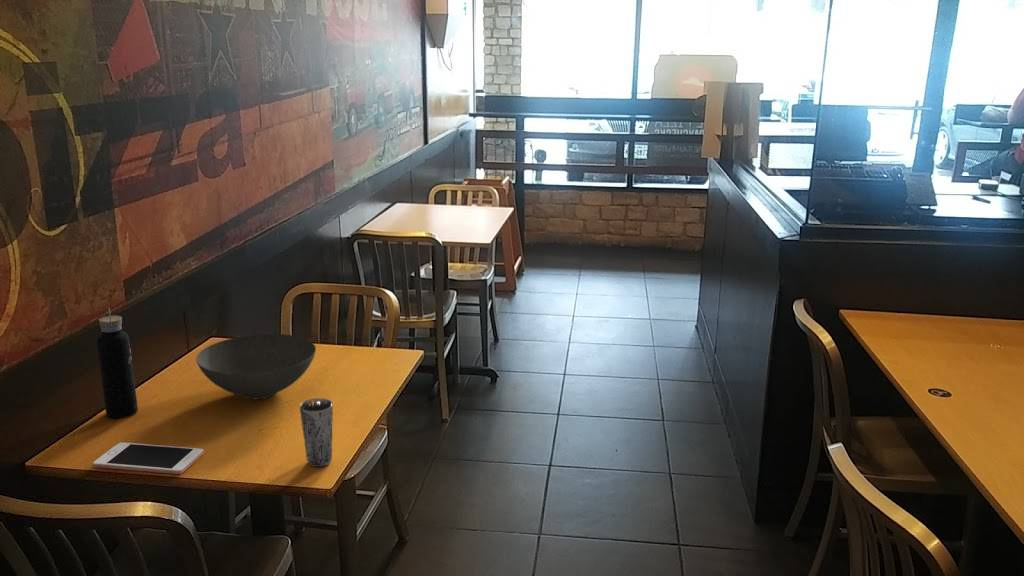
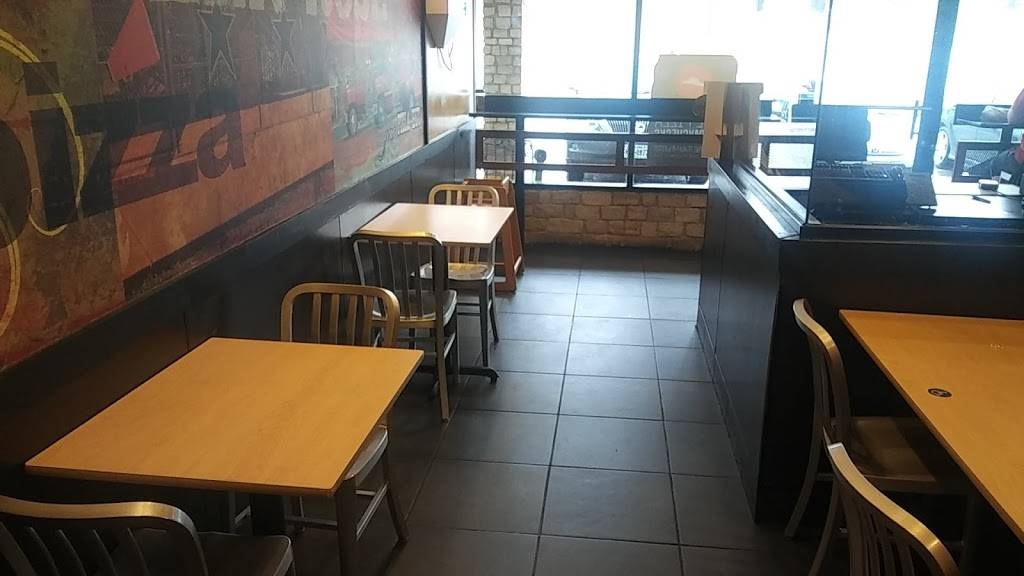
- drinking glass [299,397,334,468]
- cell phone [92,442,204,475]
- water bottle [96,307,139,419]
- bowl [195,333,317,400]
